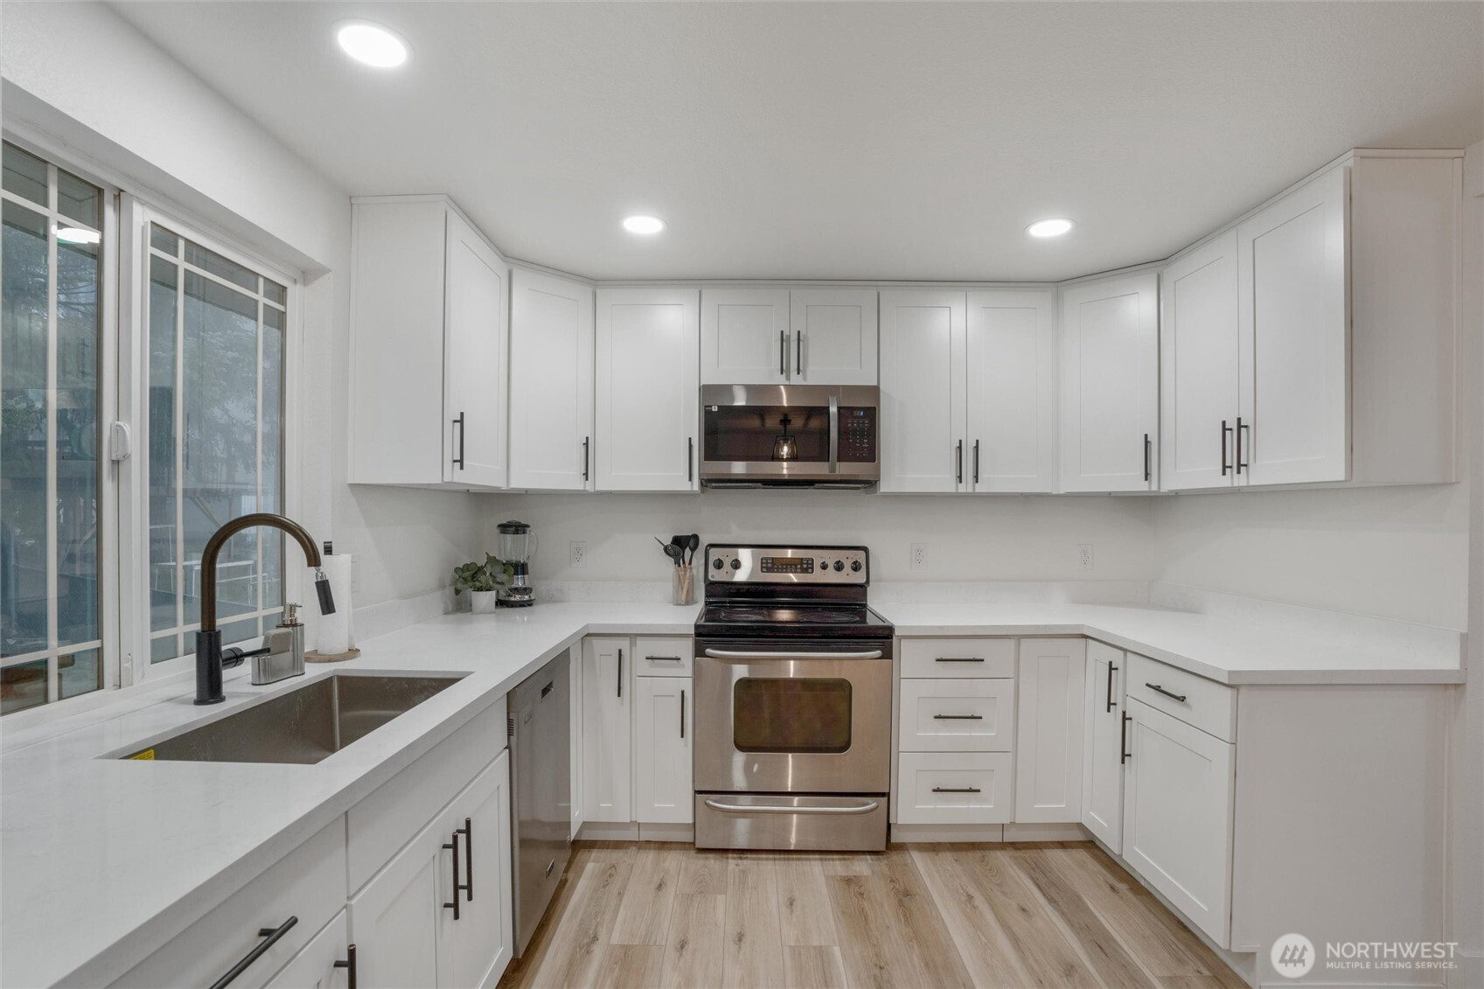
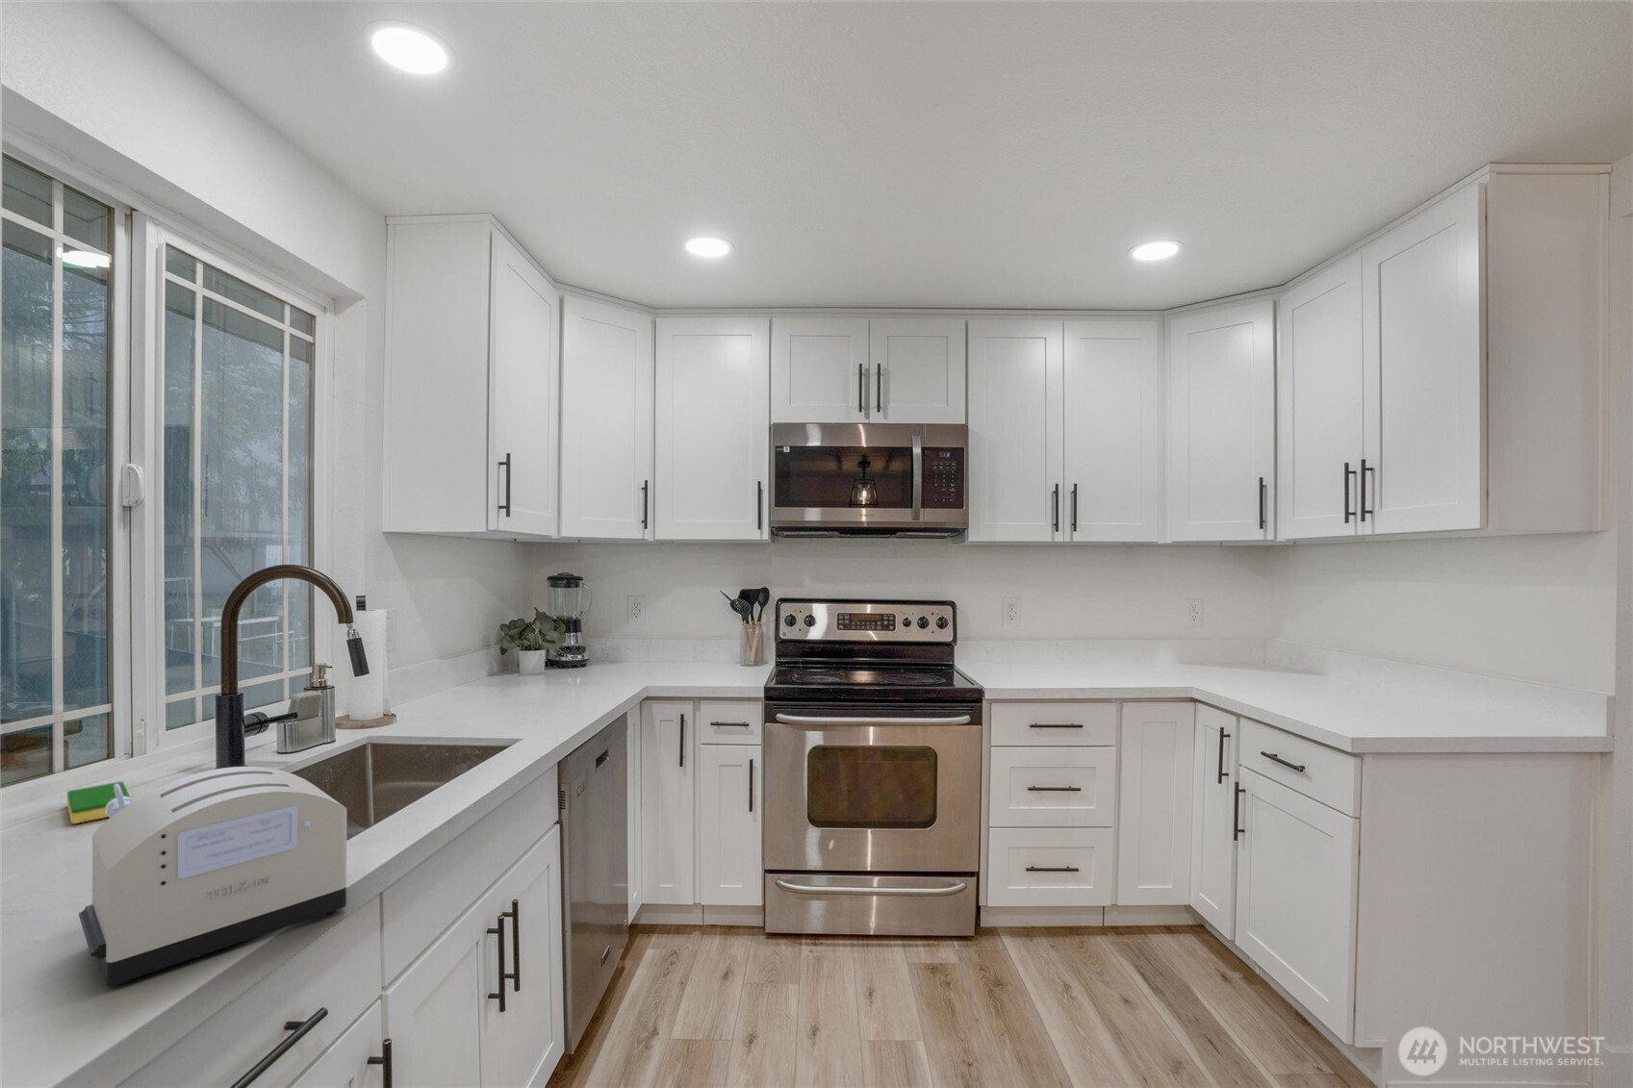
+ toaster [78,766,347,986]
+ dish sponge [67,780,132,824]
